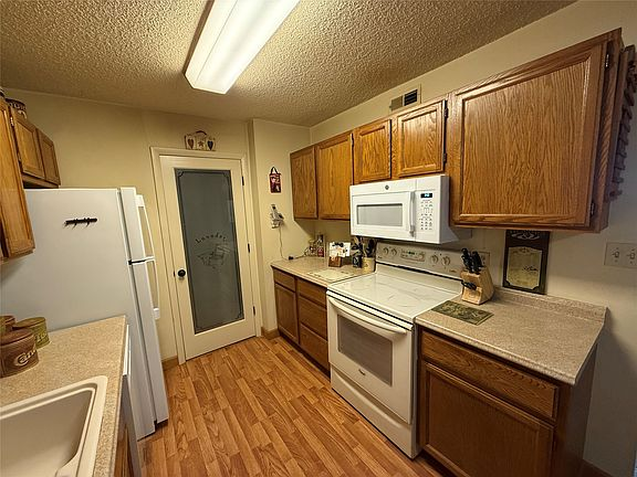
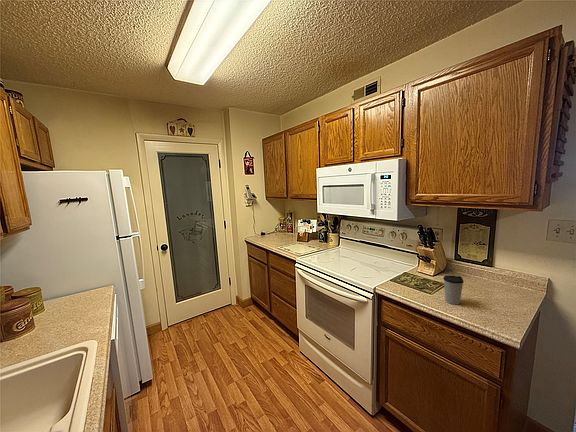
+ coffee cup [442,274,465,305]
